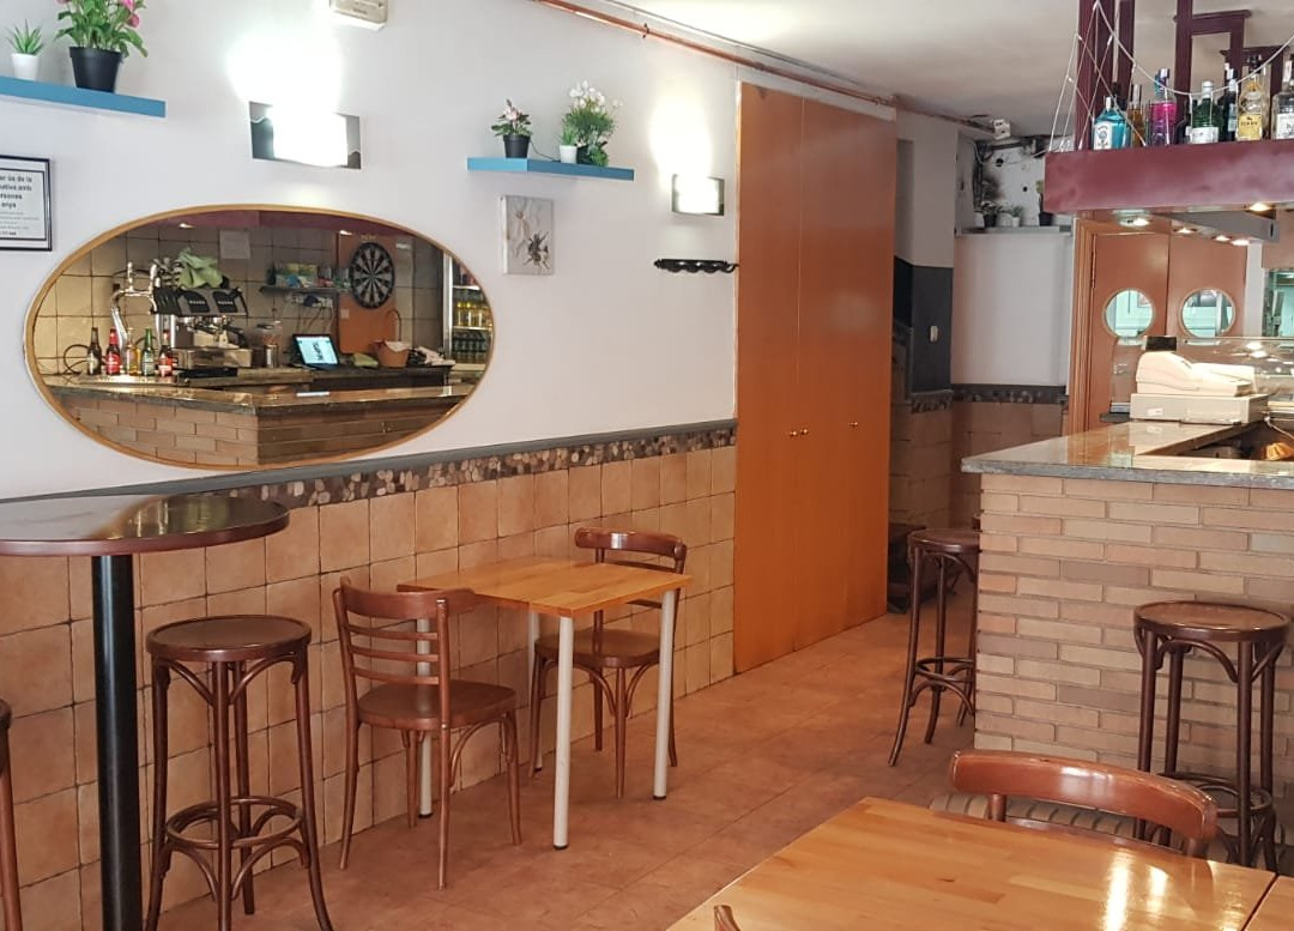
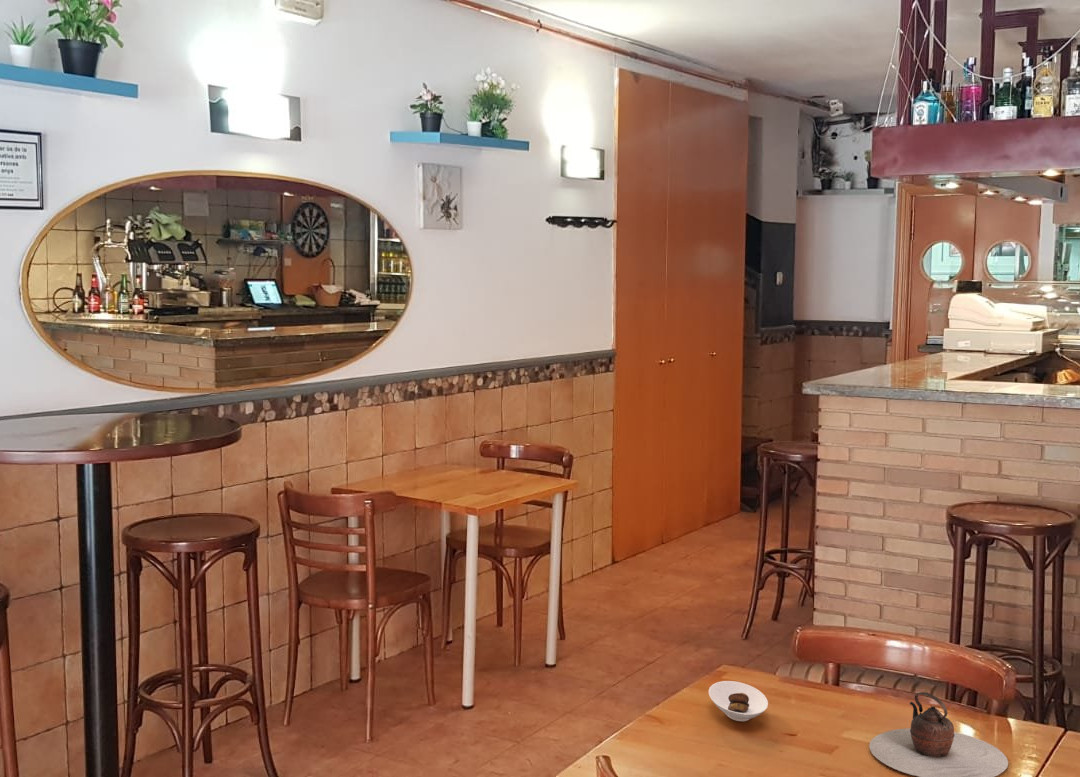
+ saucer [708,680,769,722]
+ teapot [868,691,1009,777]
